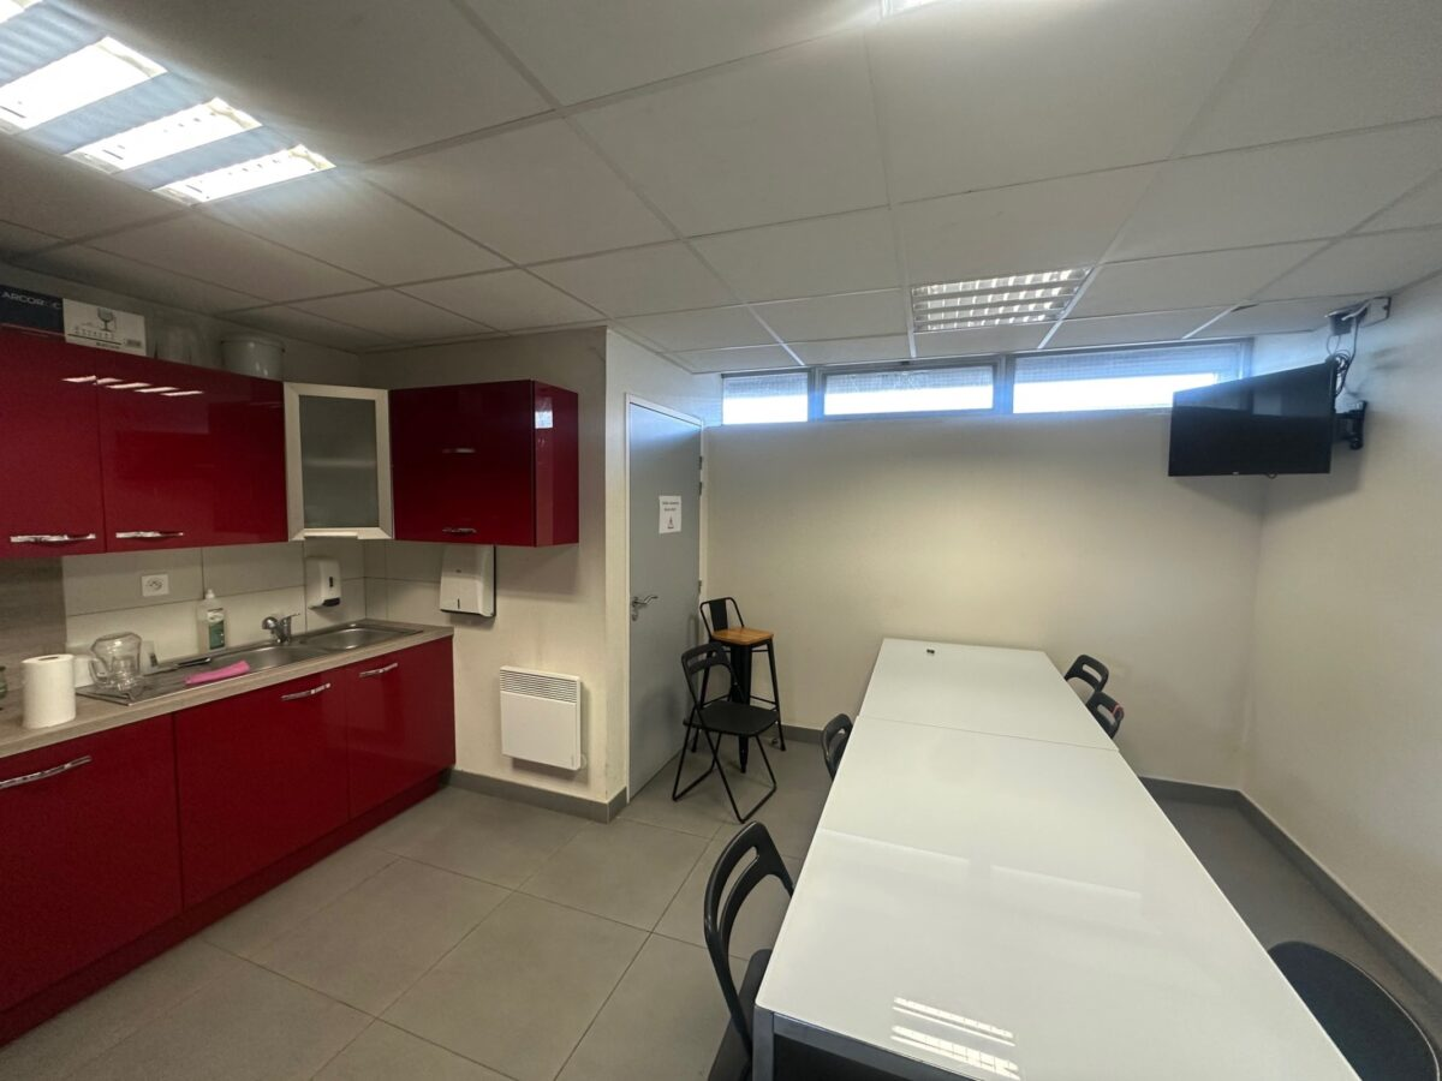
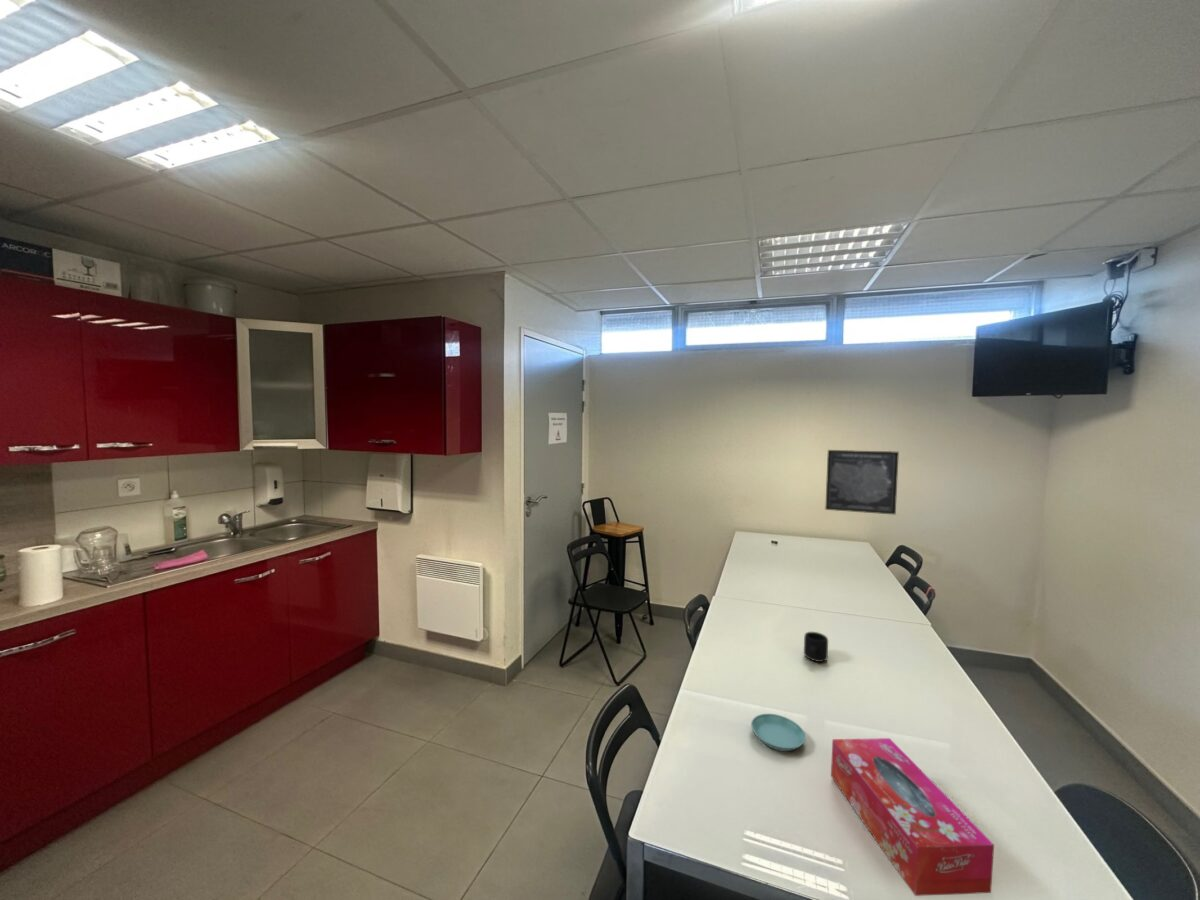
+ wall art [824,449,900,516]
+ mug [803,631,829,663]
+ tissue box [830,737,995,897]
+ saucer [750,713,807,752]
